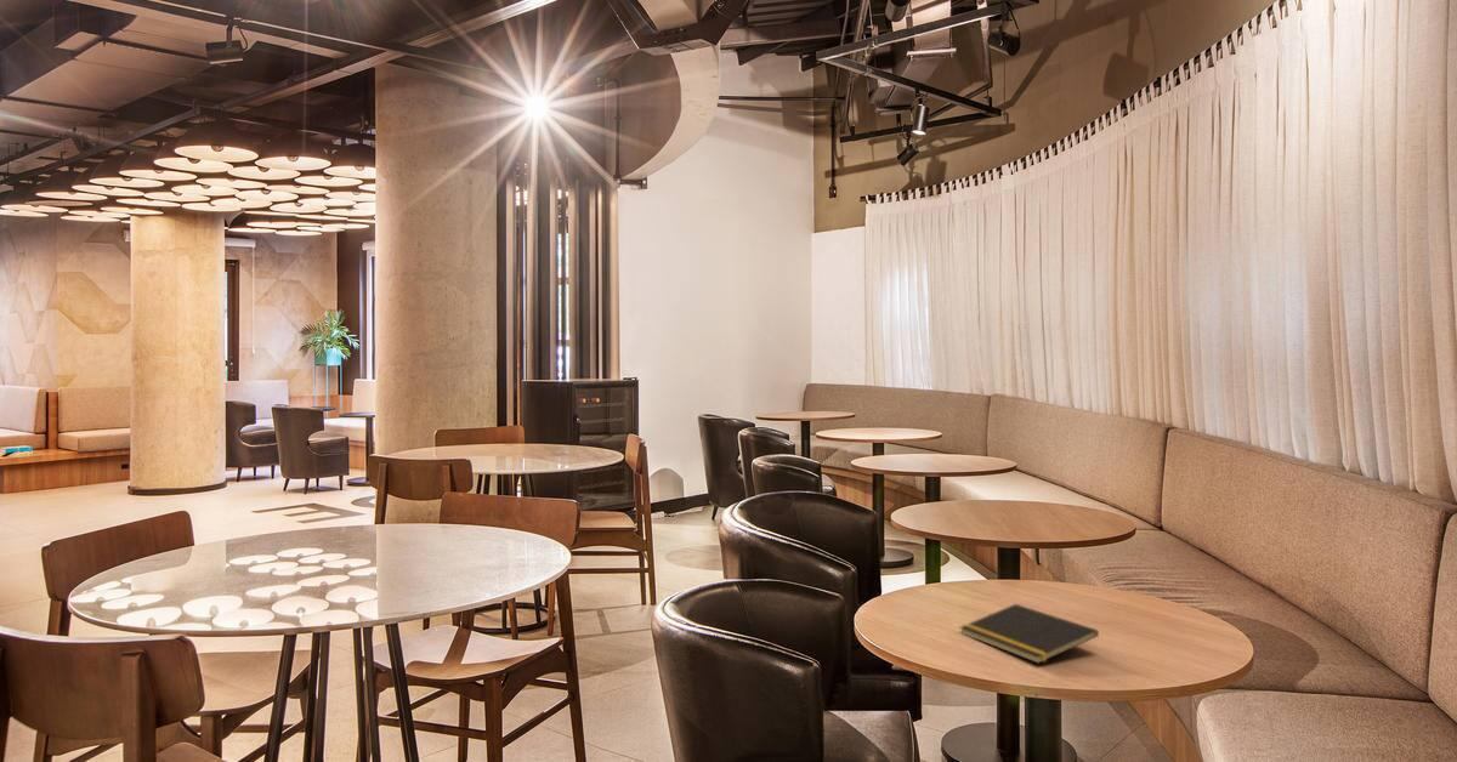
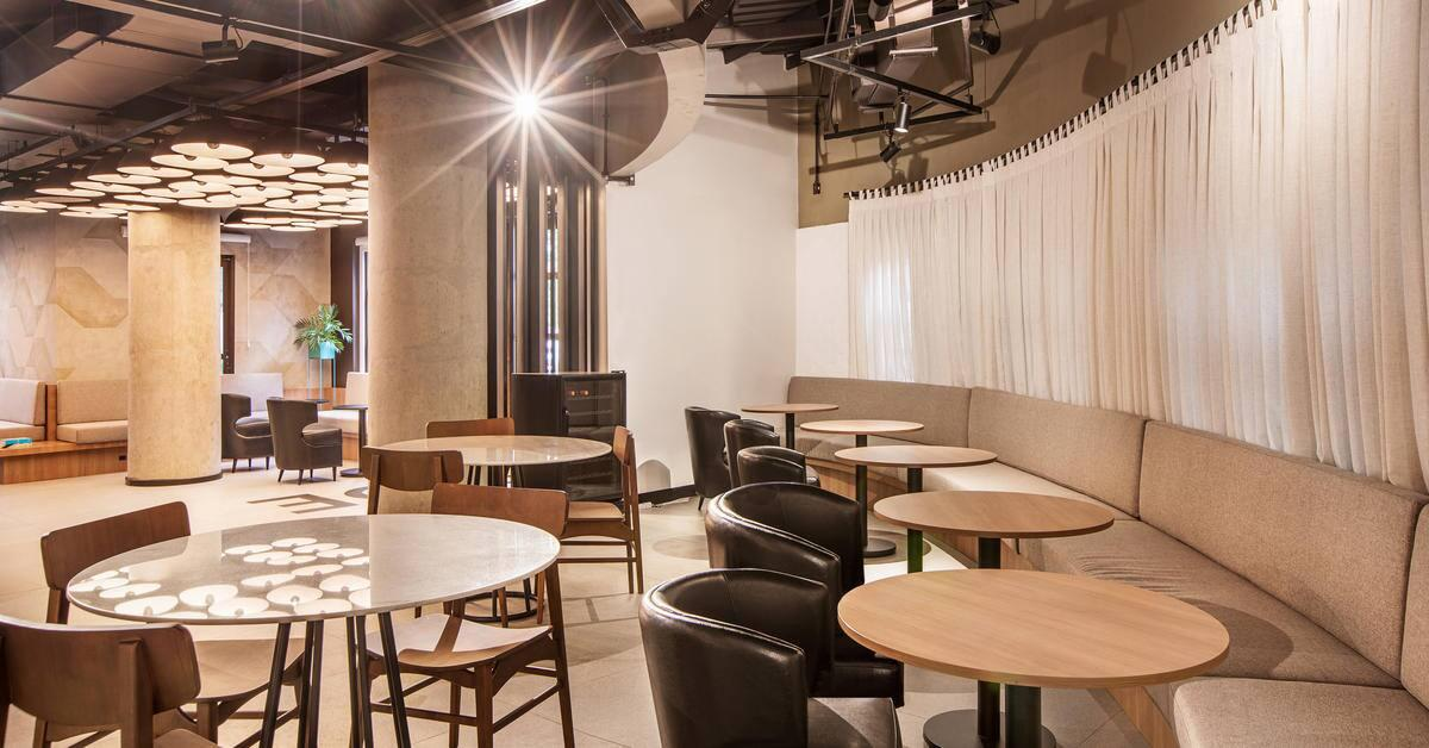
- notepad [958,603,1100,665]
